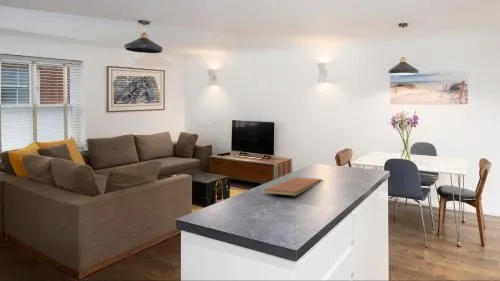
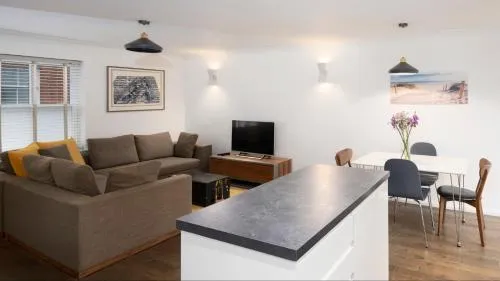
- chopping board [262,176,323,197]
